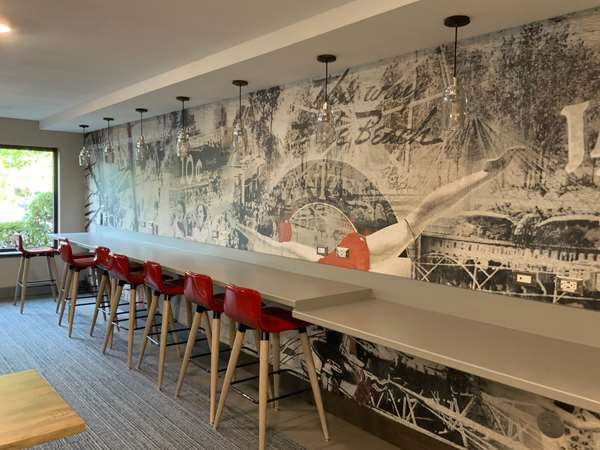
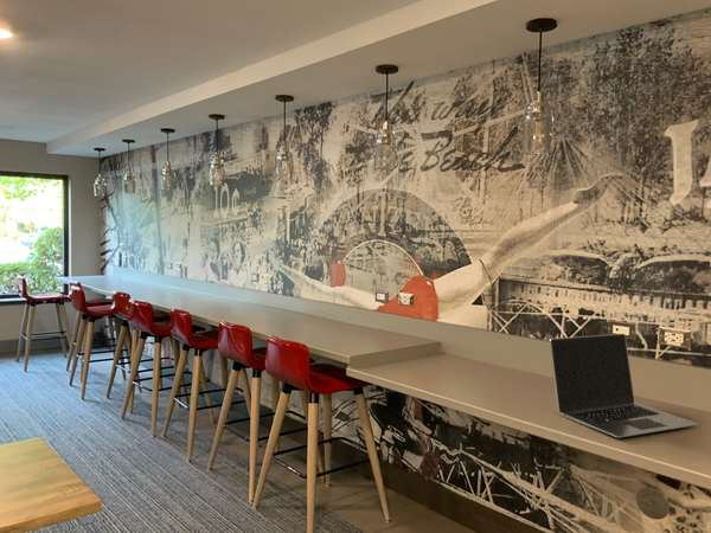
+ laptop [549,333,699,438]
